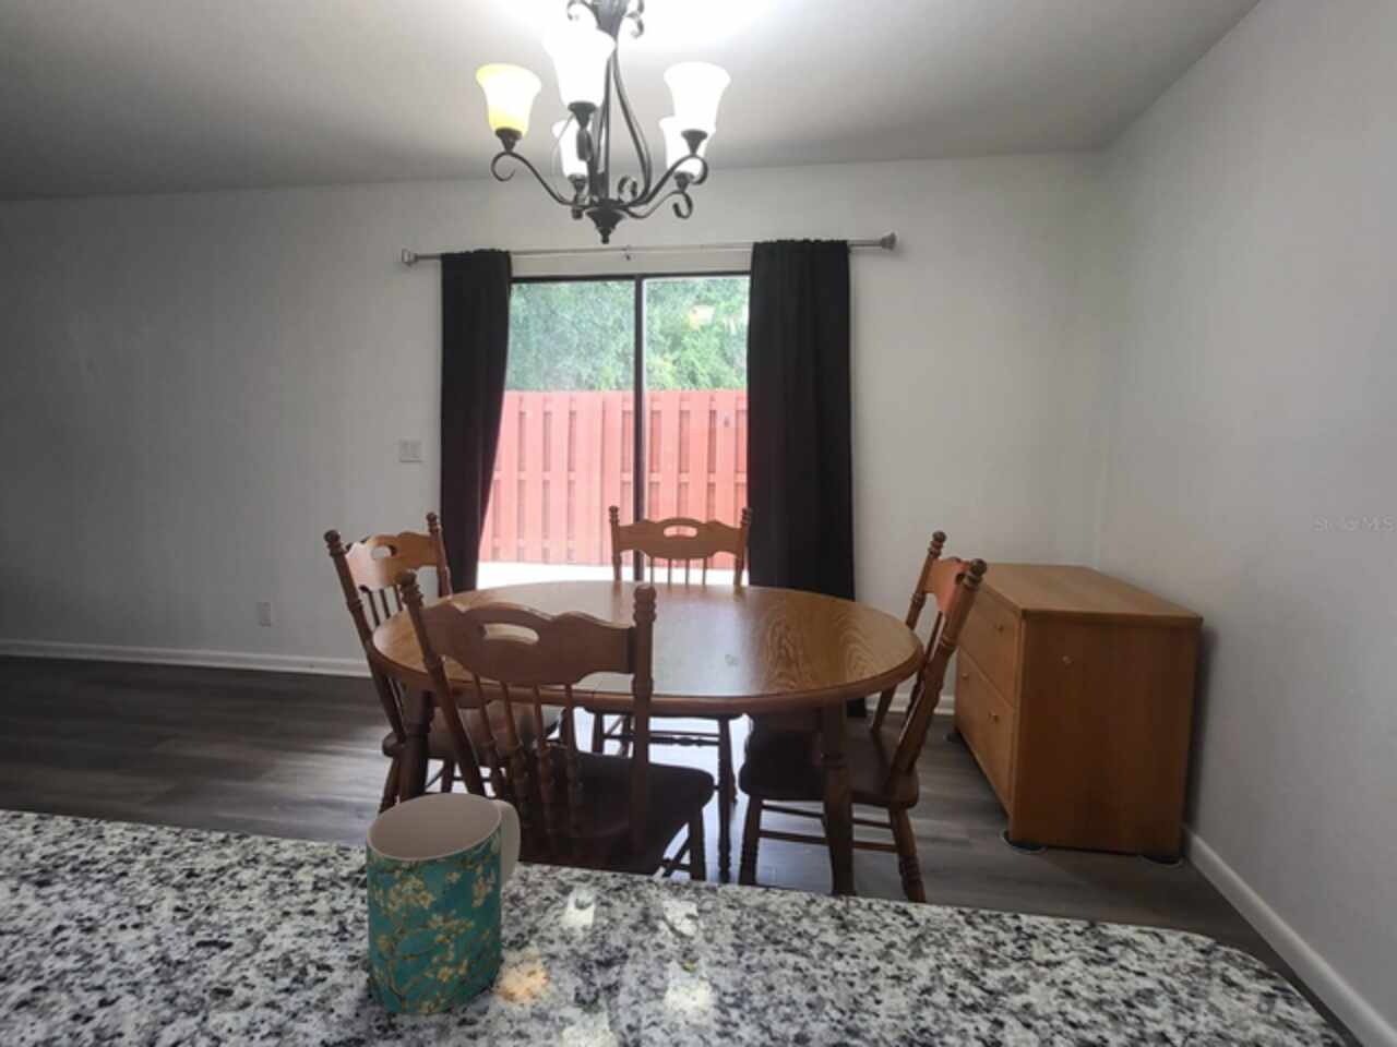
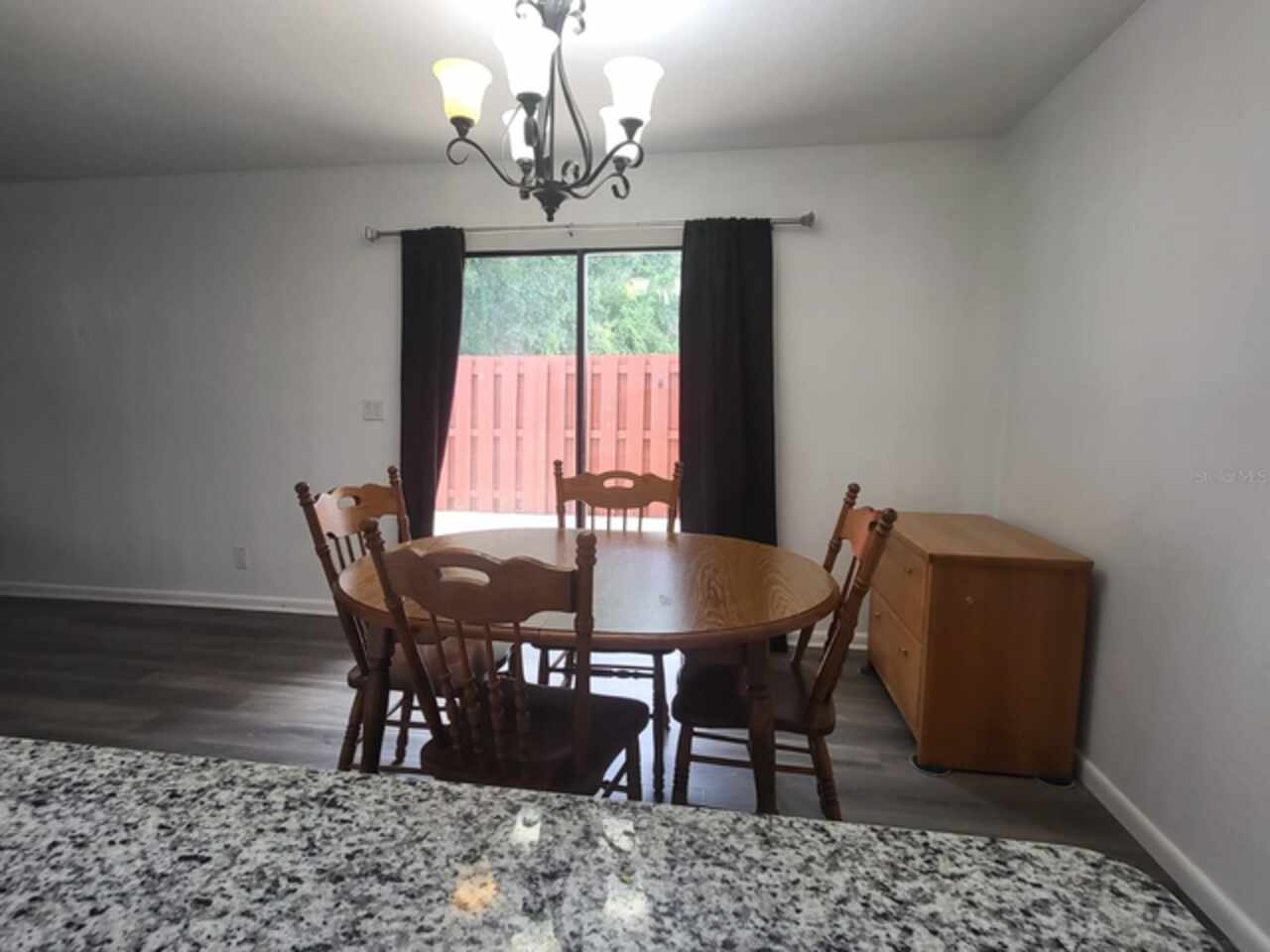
- mug [364,792,521,1016]
